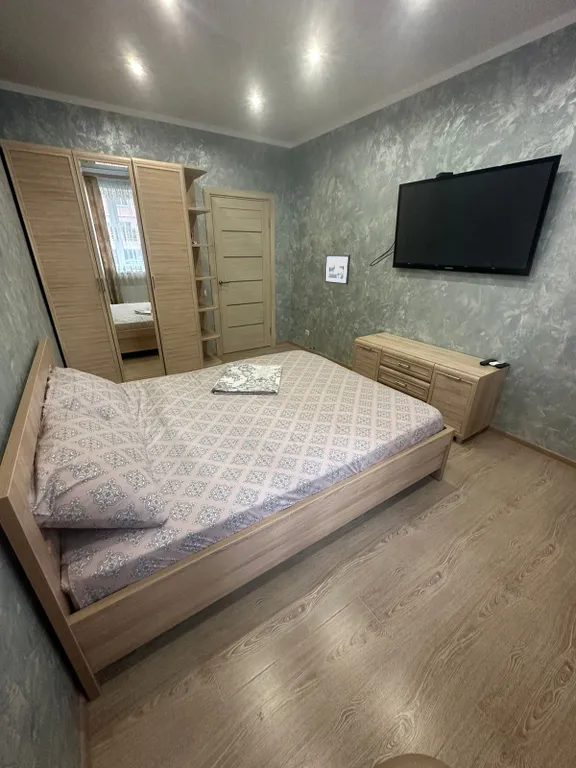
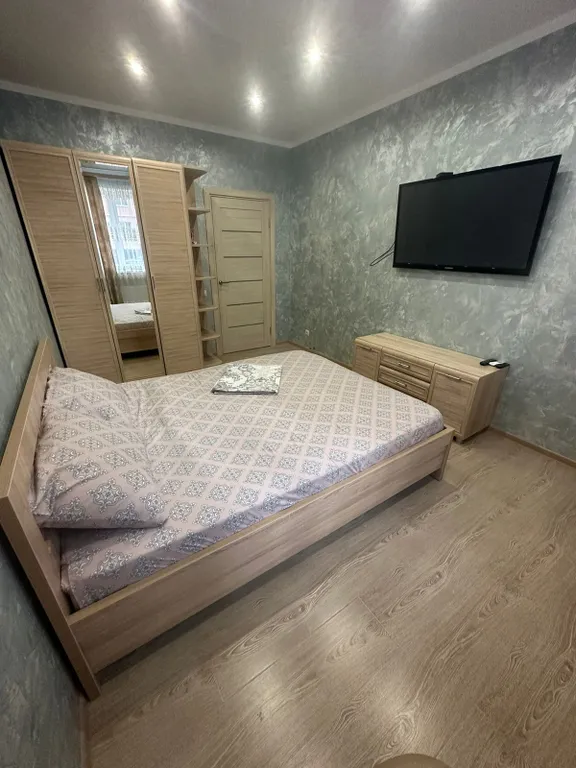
- picture frame [324,254,351,286]
